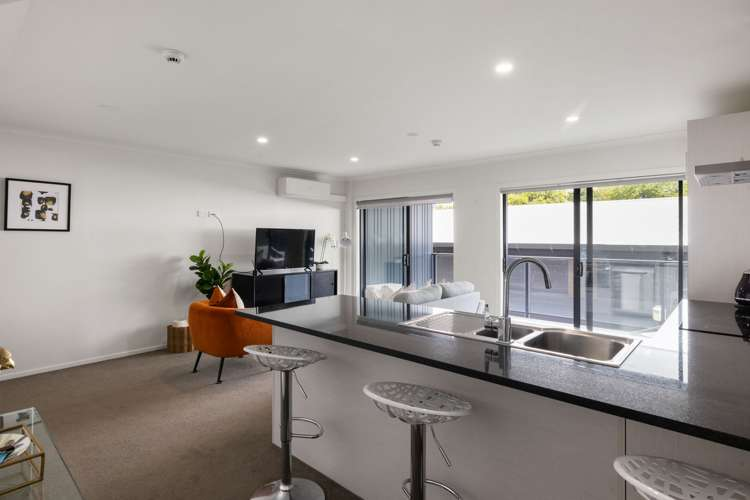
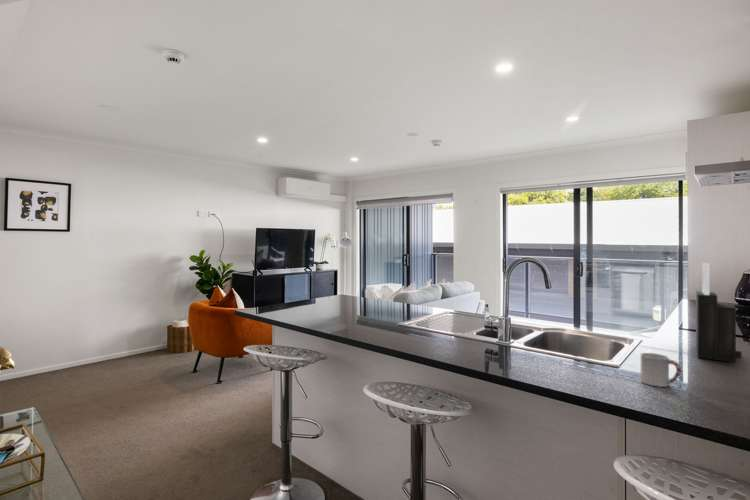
+ cup [640,352,682,388]
+ knife block [695,262,743,363]
